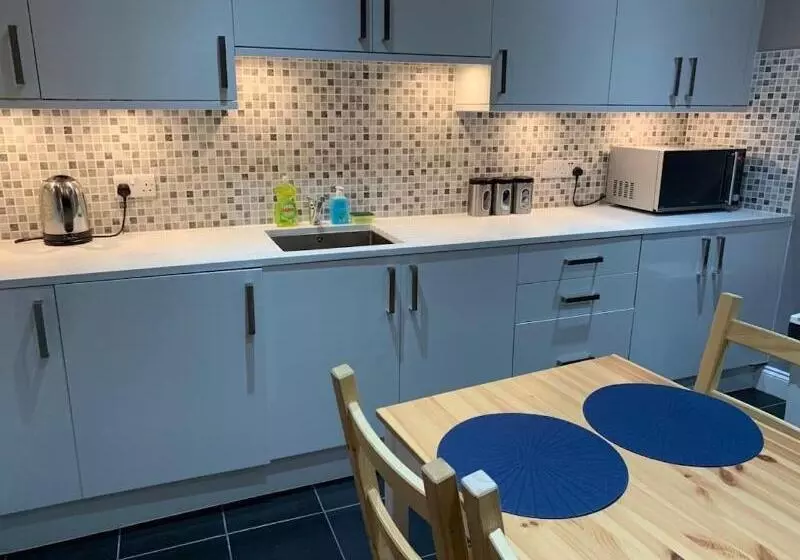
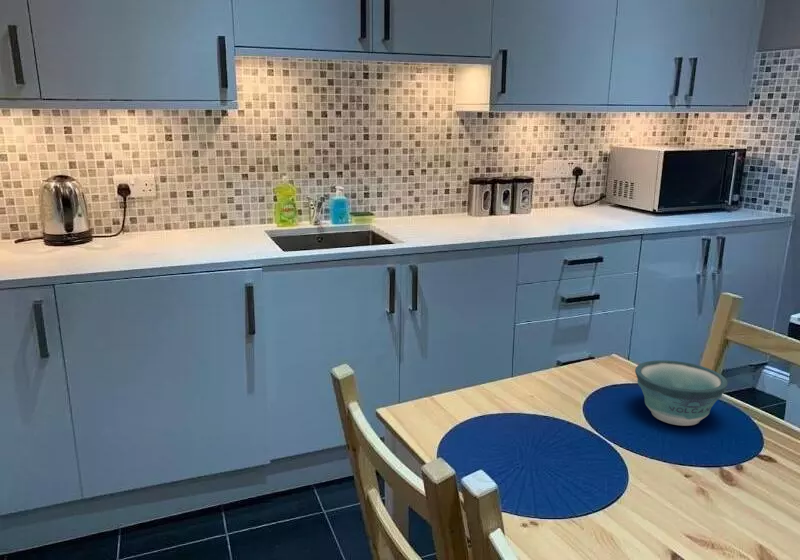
+ bowl [634,359,728,427]
